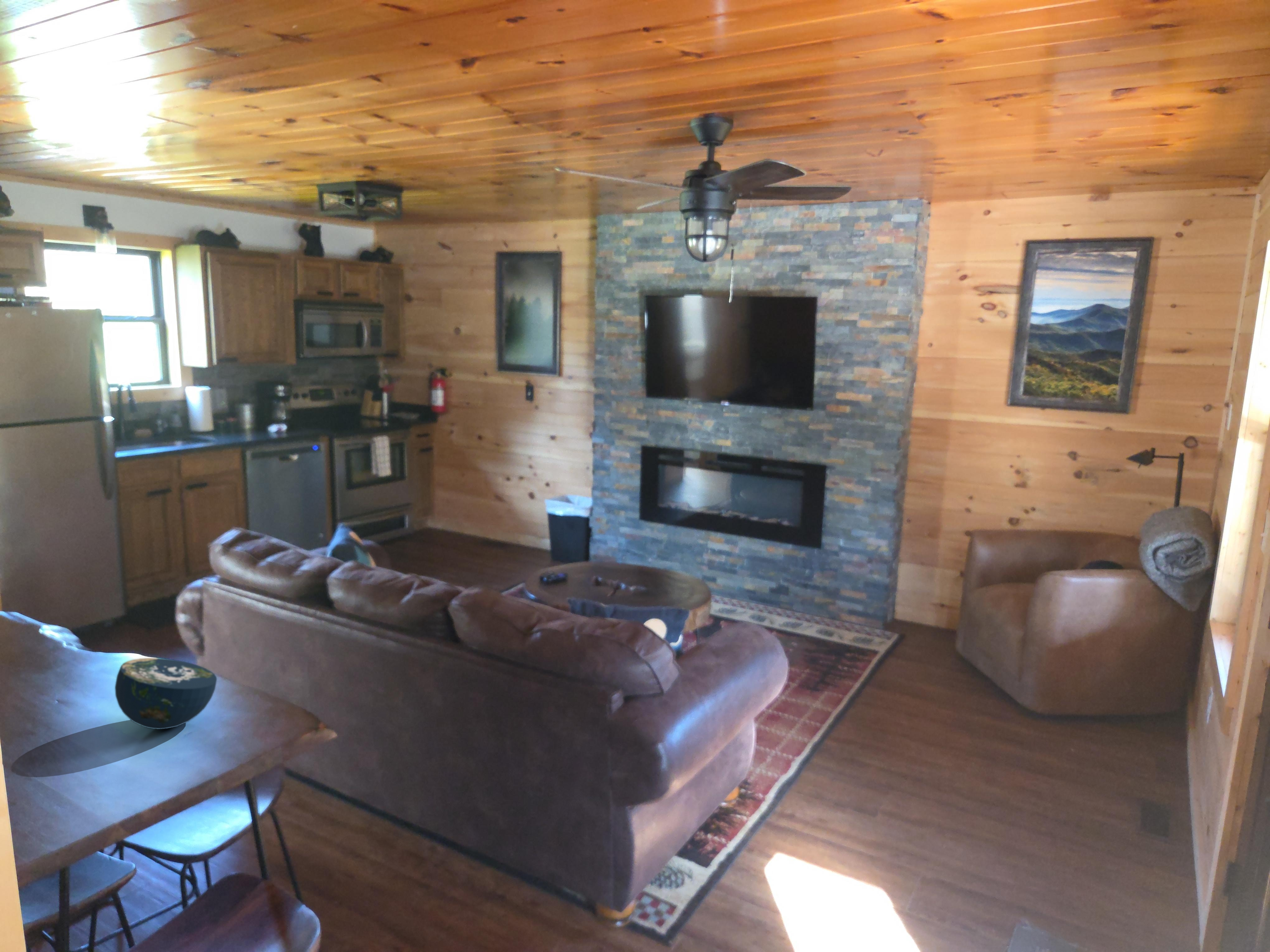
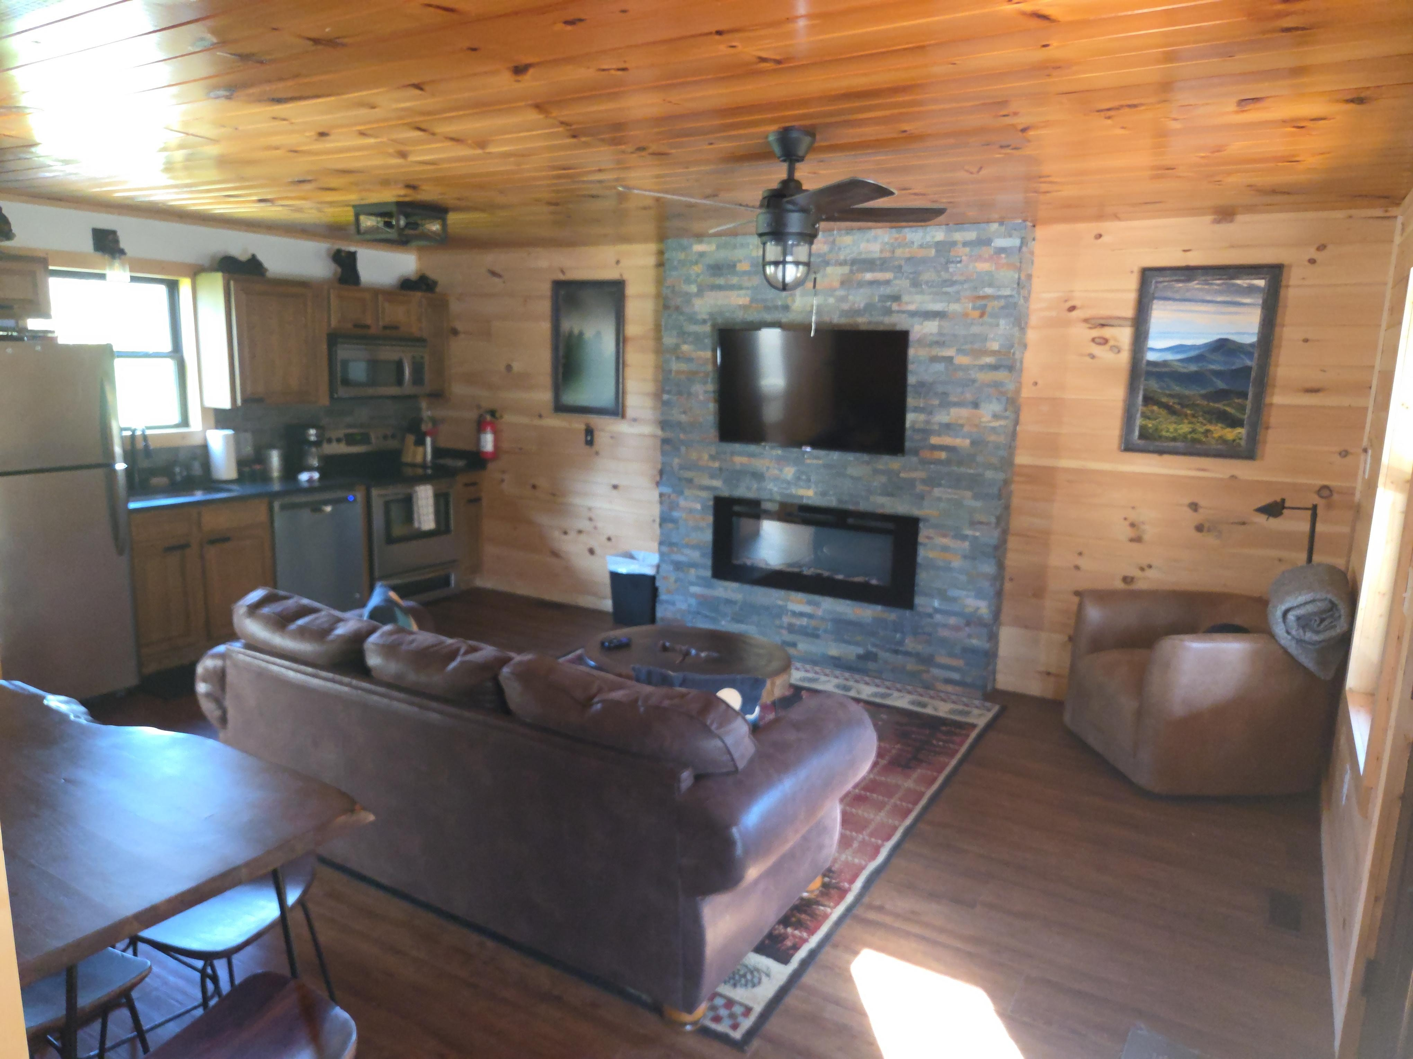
- bowl [115,658,217,730]
